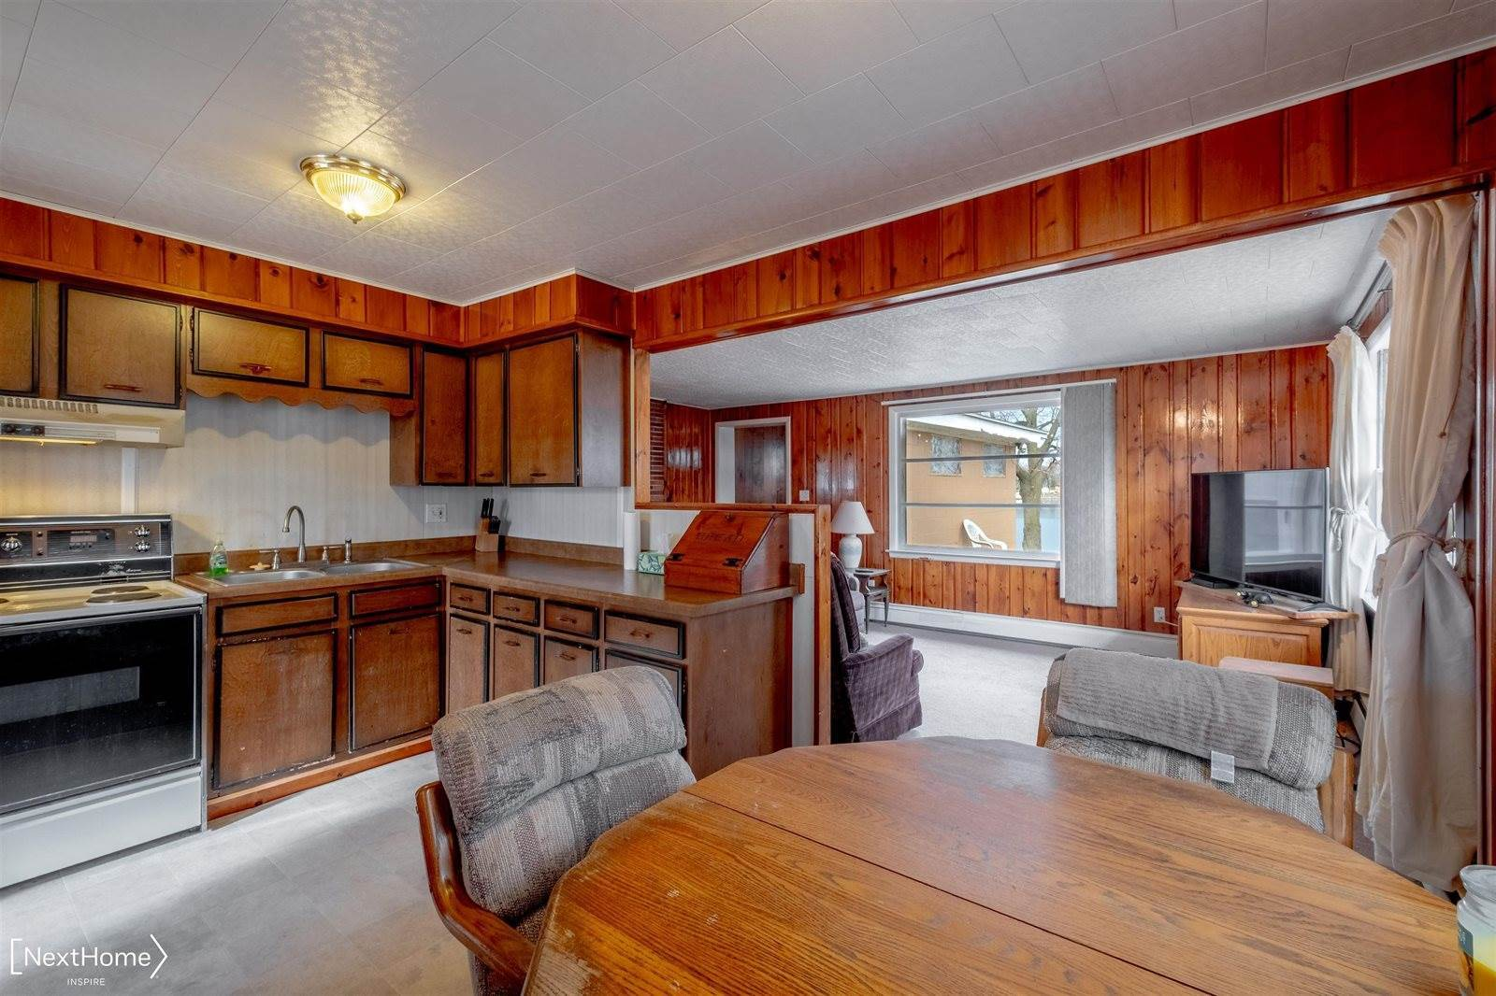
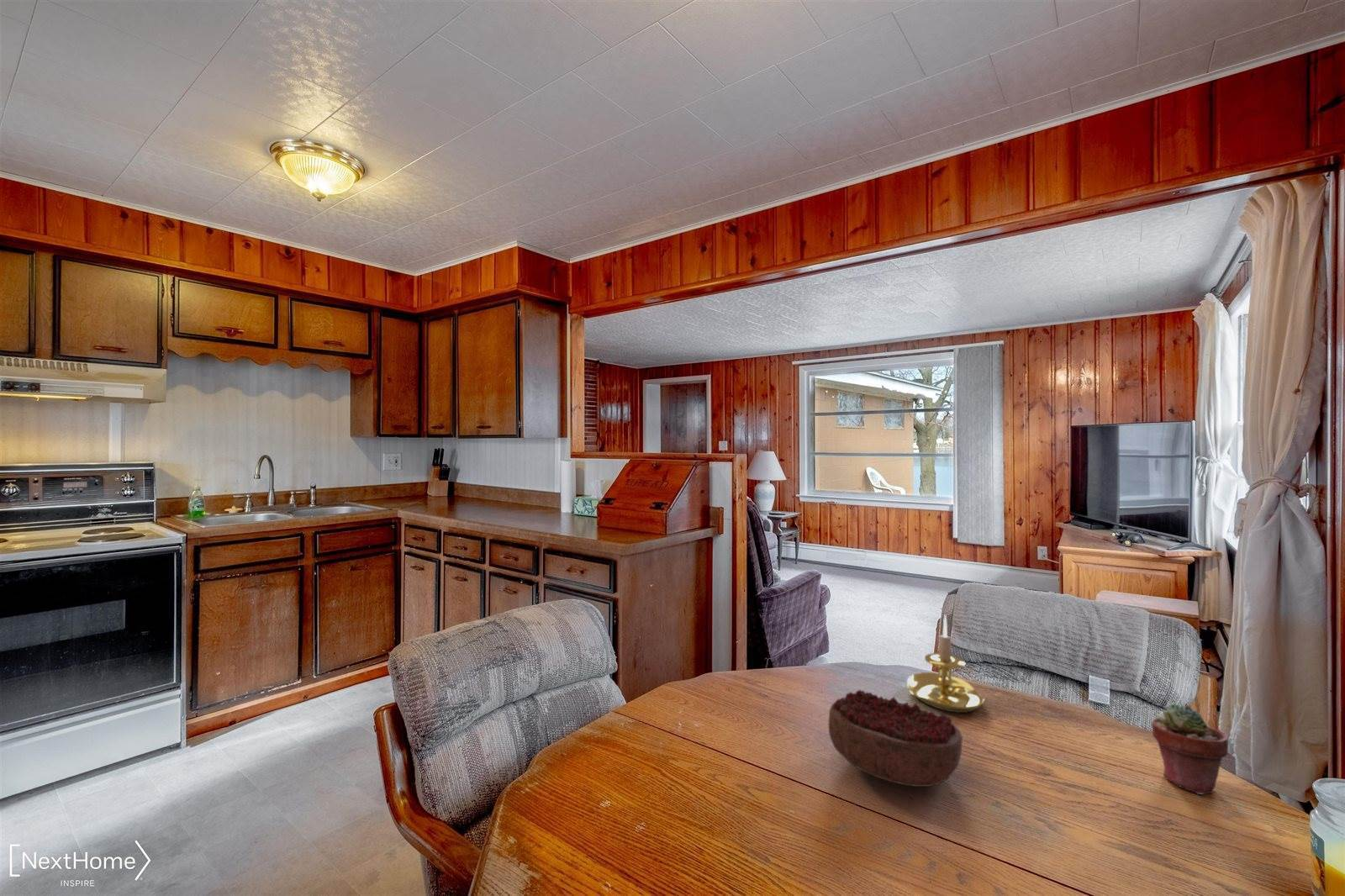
+ decorative bowl [828,689,963,788]
+ potted succulent [1150,704,1229,796]
+ candle holder [906,614,986,714]
